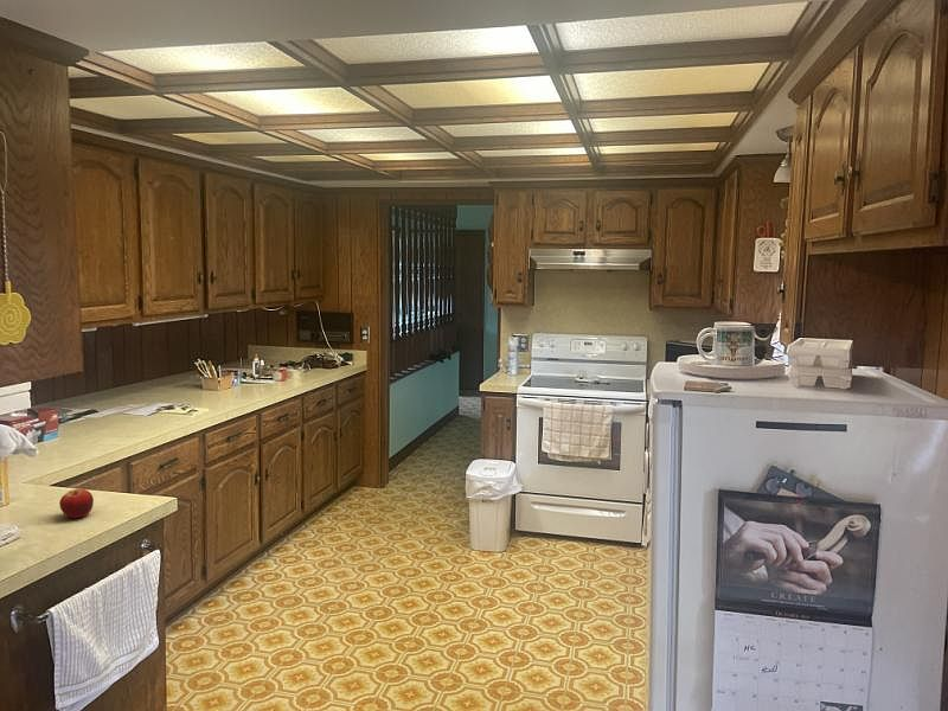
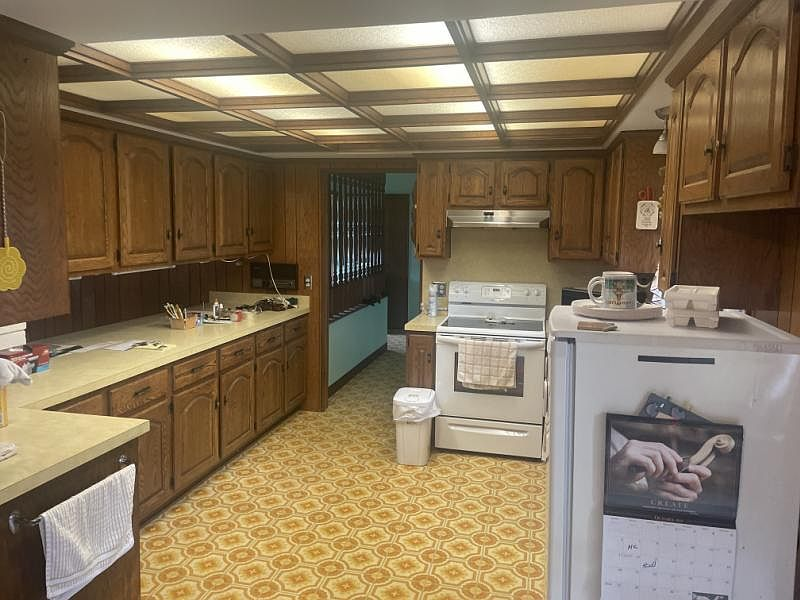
- fruit [58,487,95,519]
